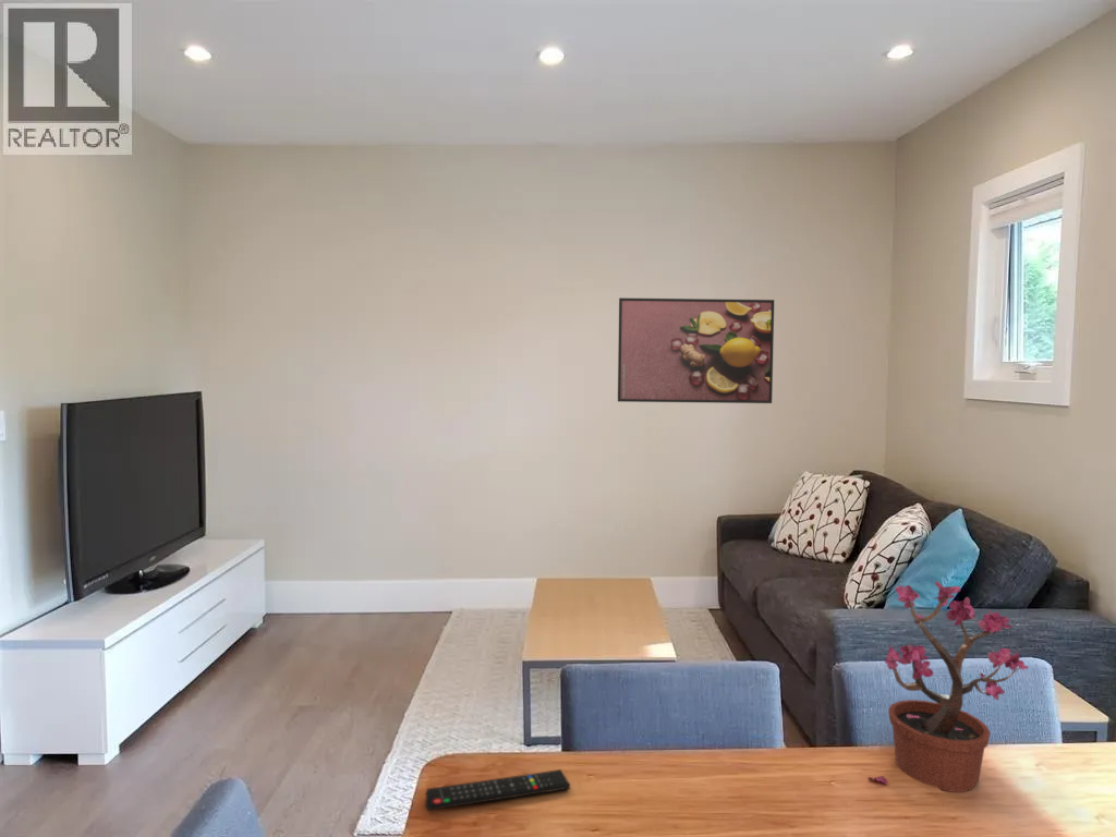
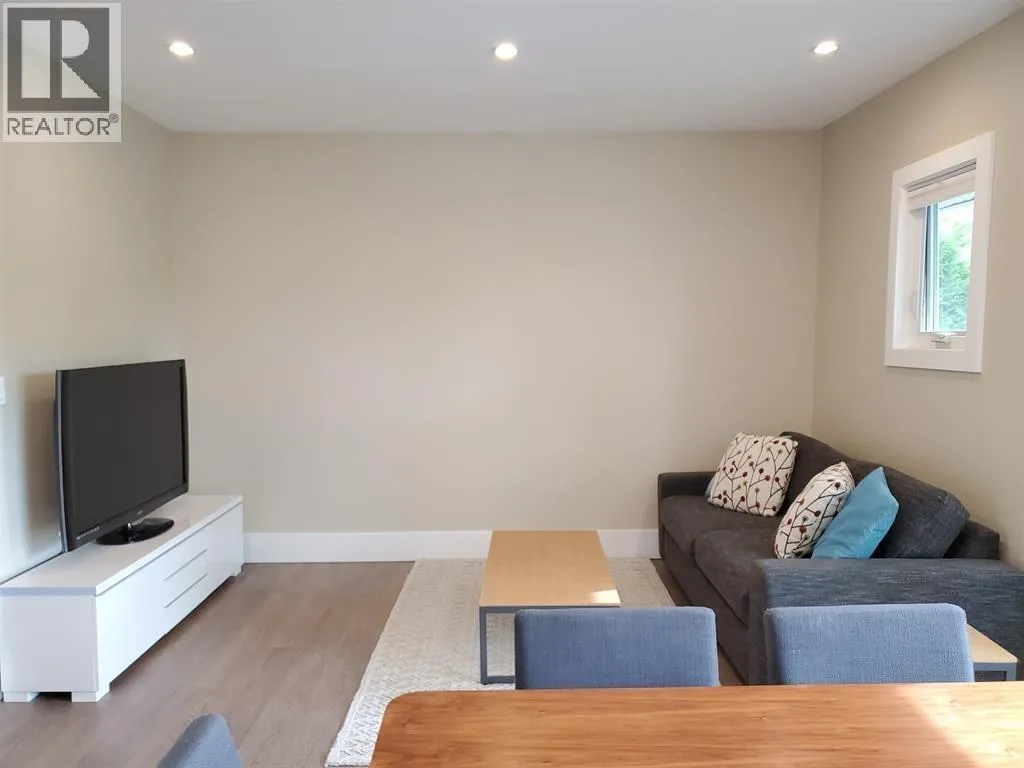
- remote control [425,768,571,811]
- potted plant [866,580,1030,793]
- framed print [617,296,775,404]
